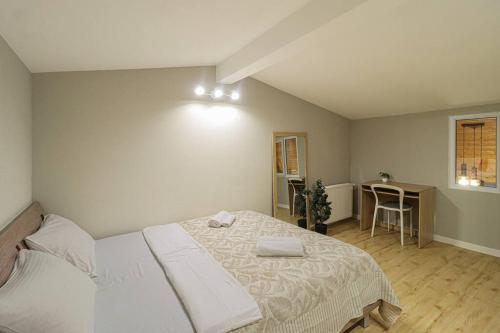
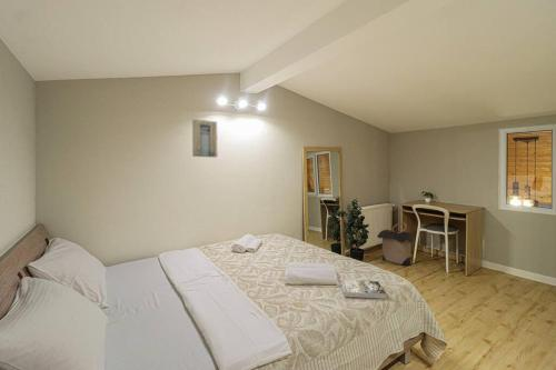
+ book [340,279,387,300]
+ laundry hamper [376,222,416,267]
+ wall art [191,118,218,159]
